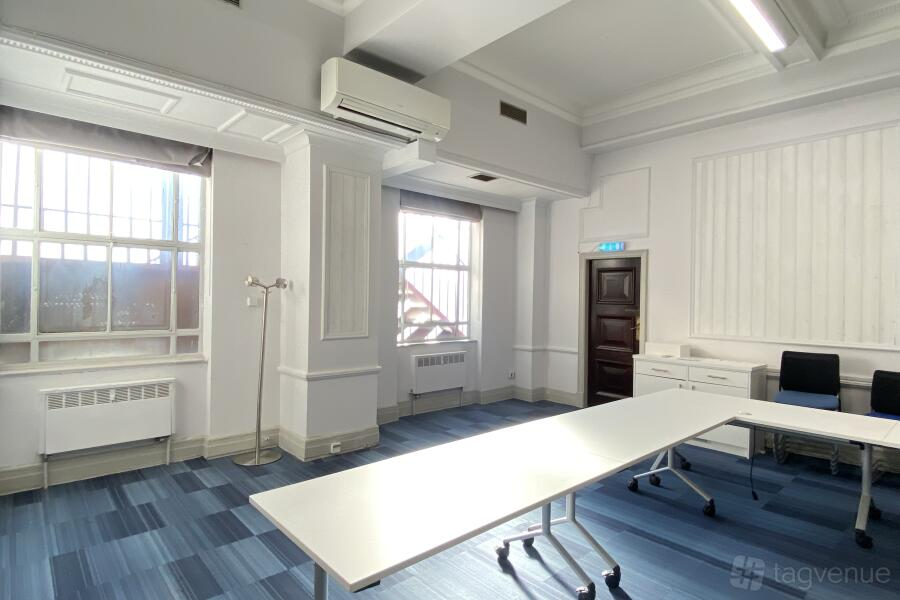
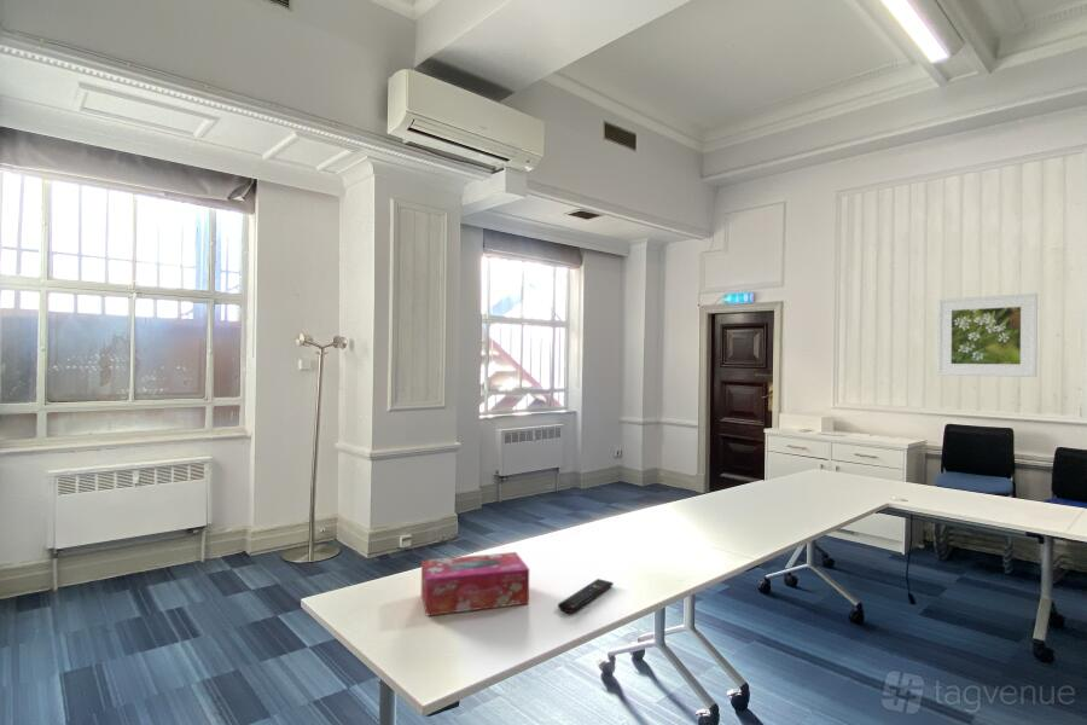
+ remote control [557,578,615,614]
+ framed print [936,292,1039,378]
+ tissue box [420,551,530,616]
